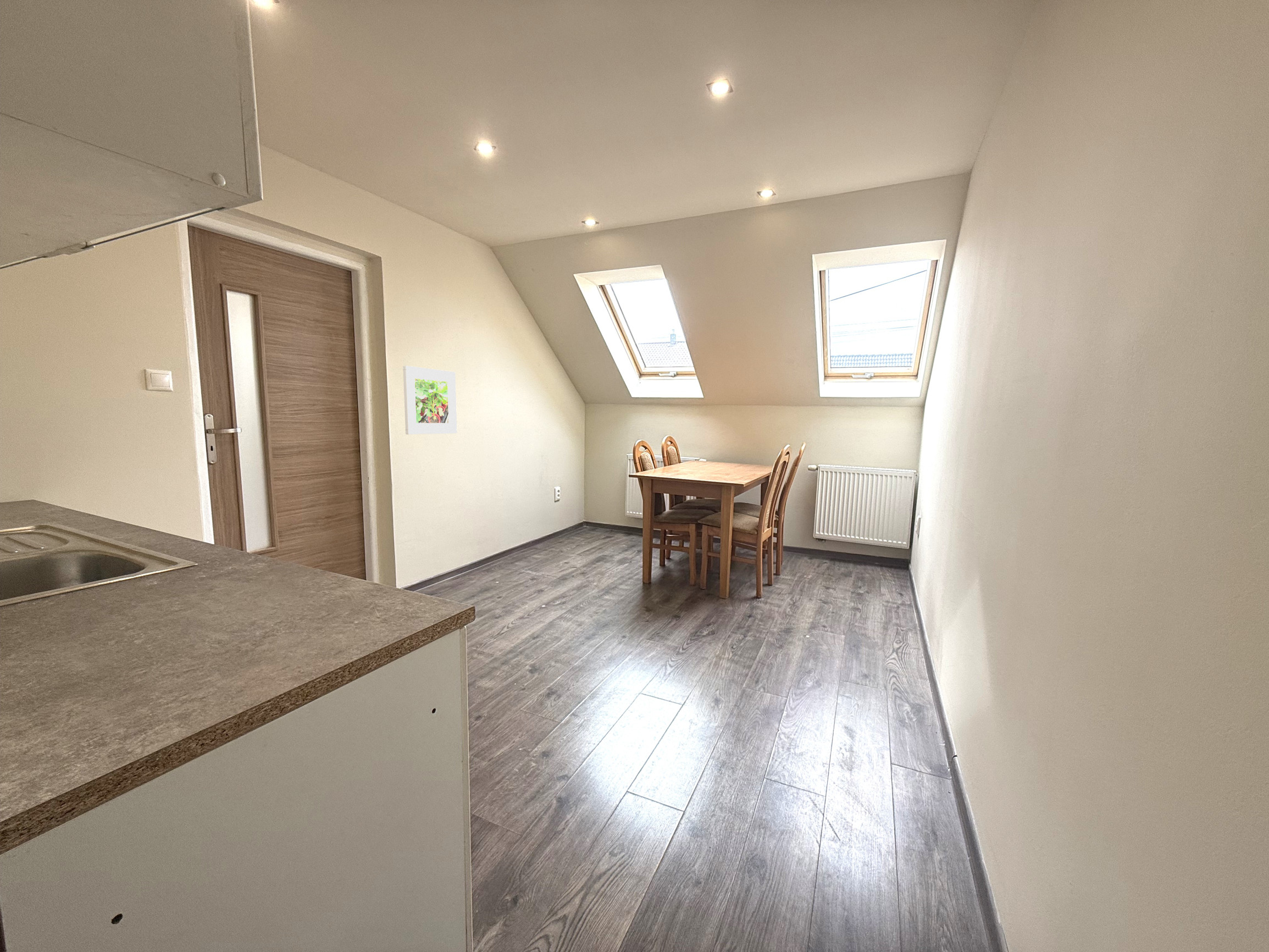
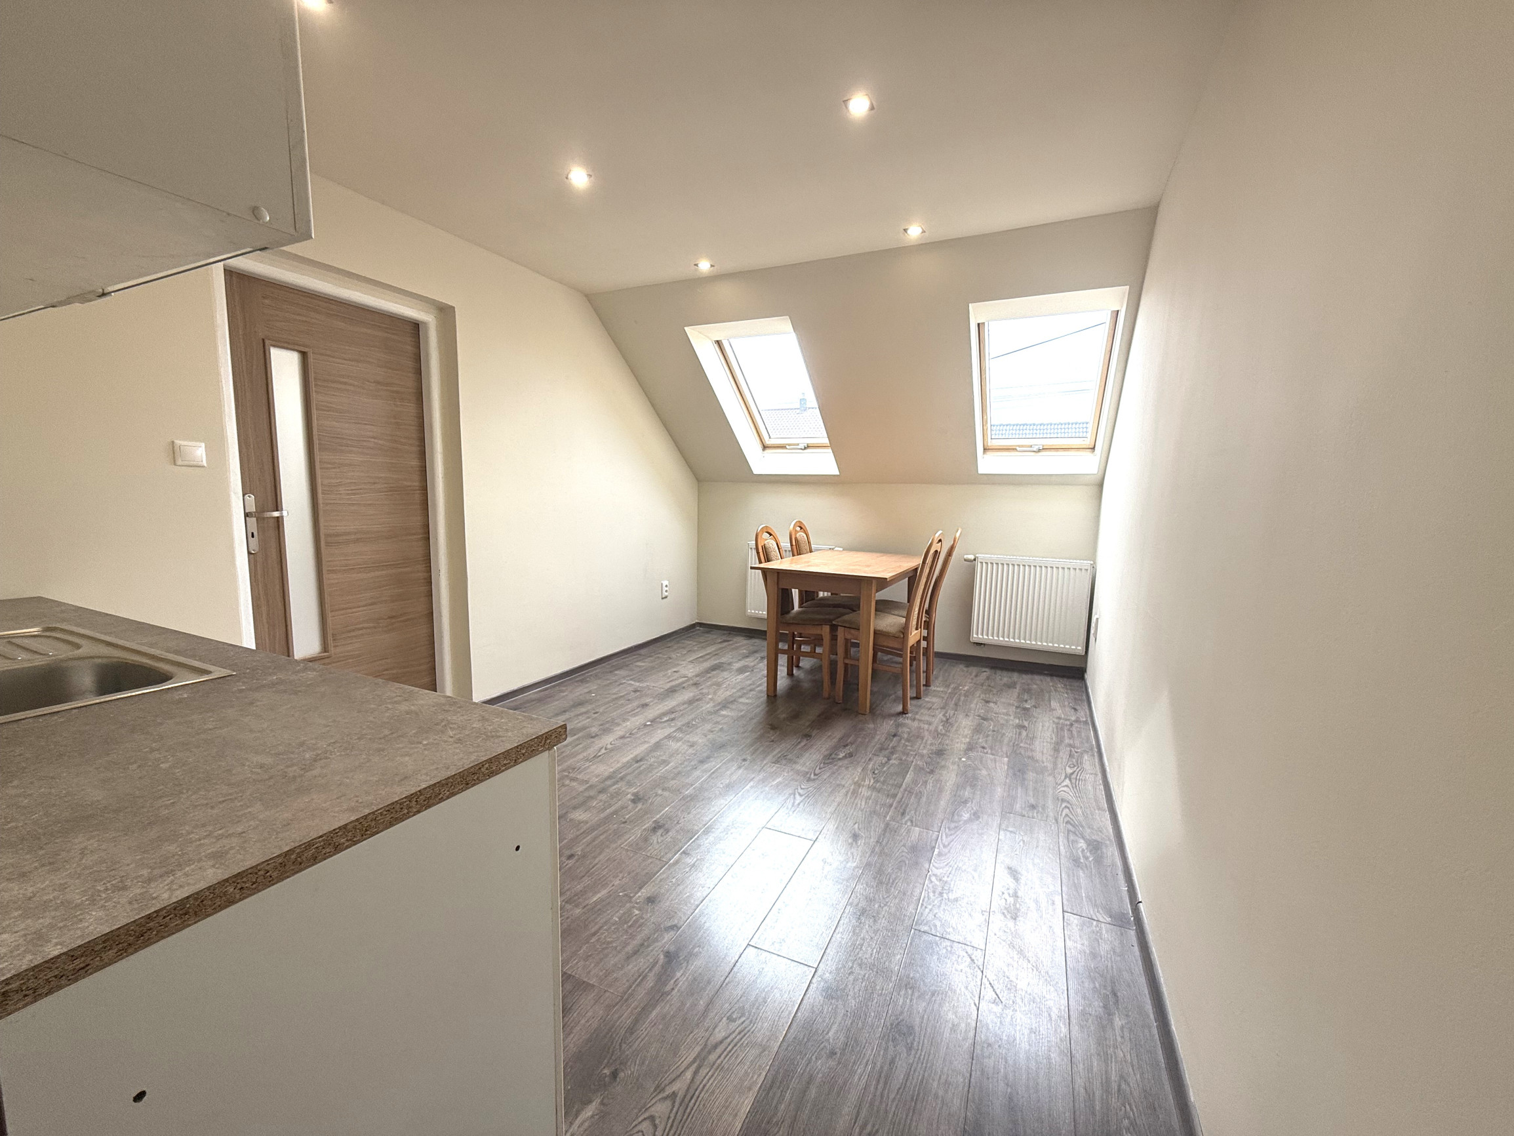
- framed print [402,365,458,435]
